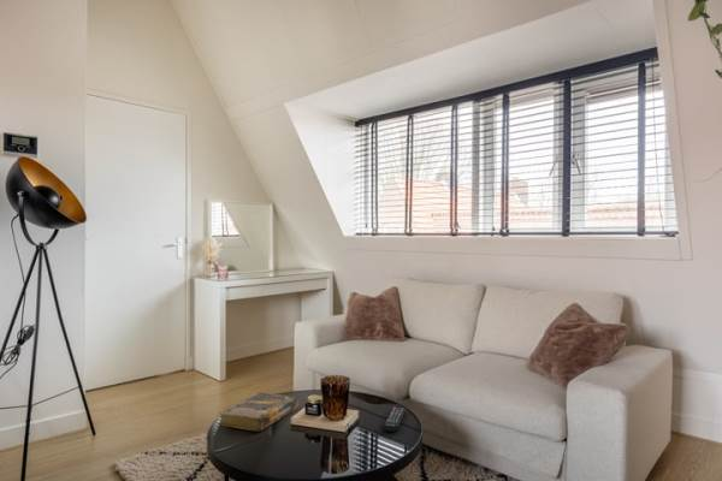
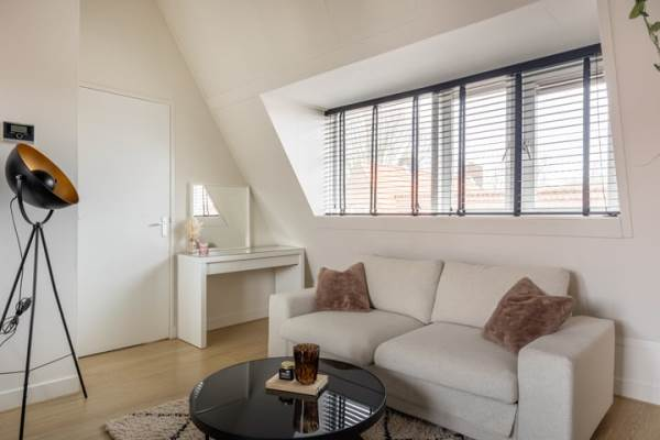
- remote control [383,406,407,433]
- book [217,391,300,433]
